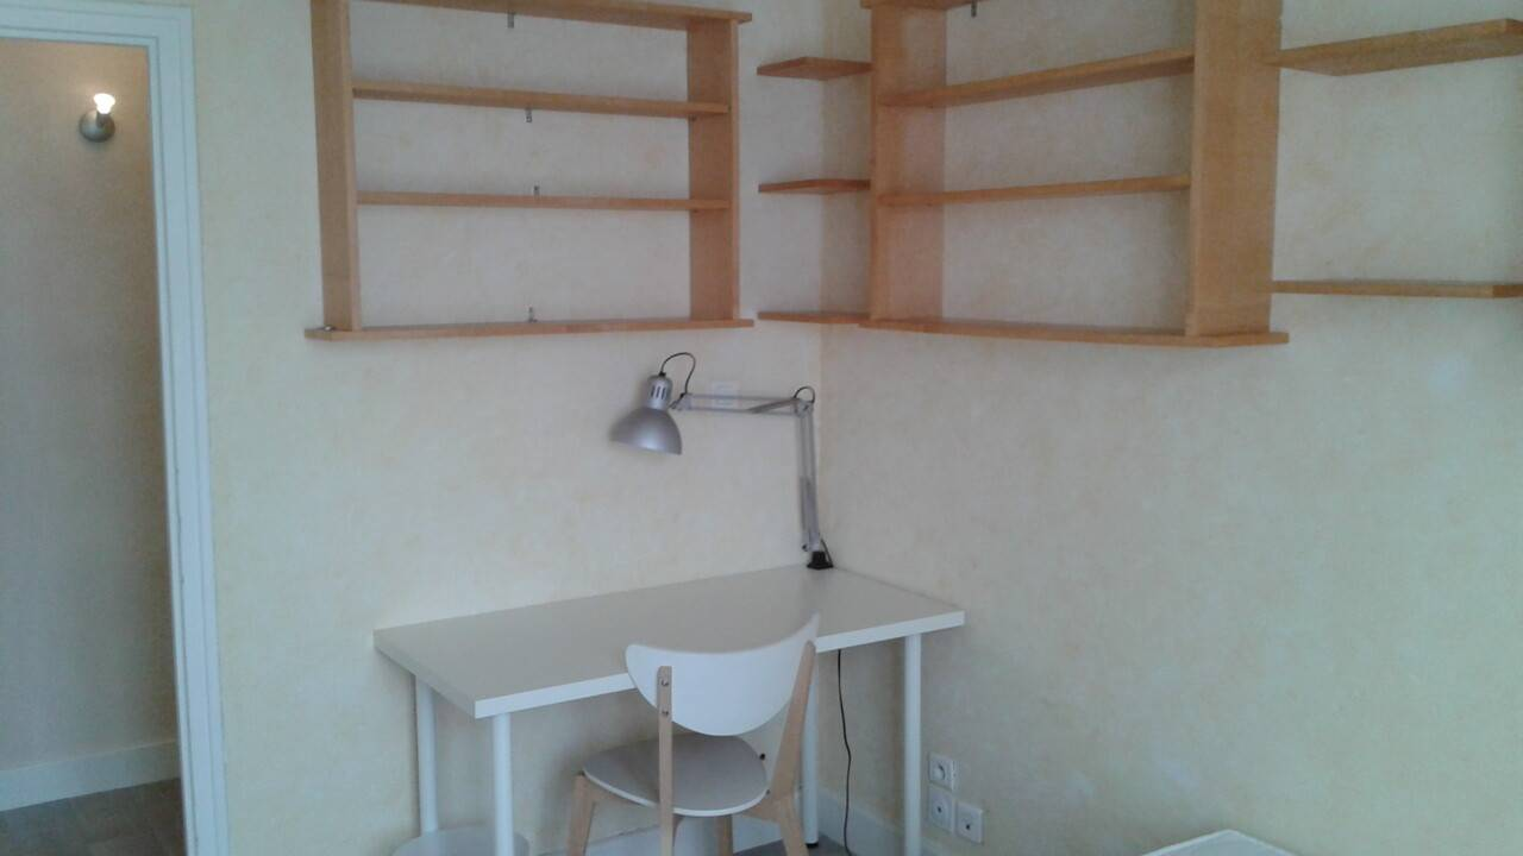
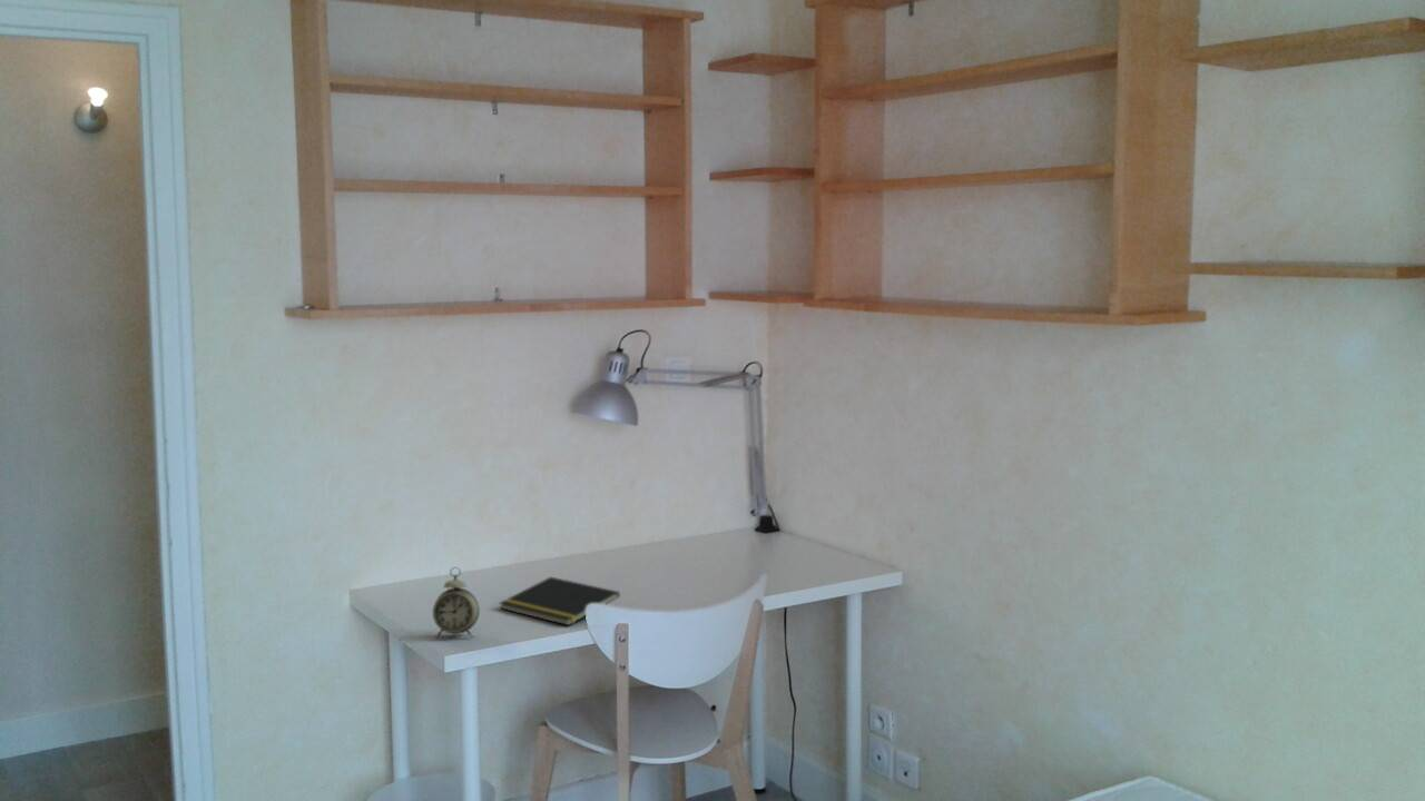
+ alarm clock [432,566,481,640]
+ notepad [499,576,621,626]
